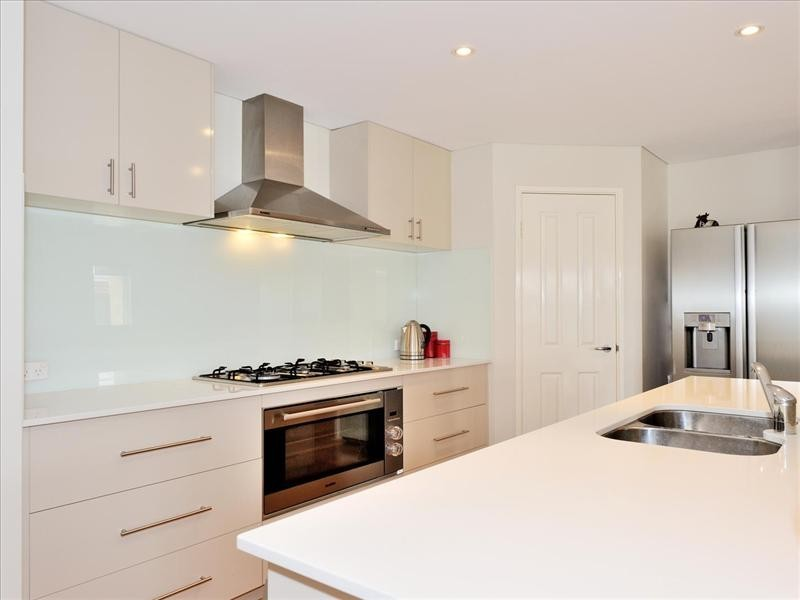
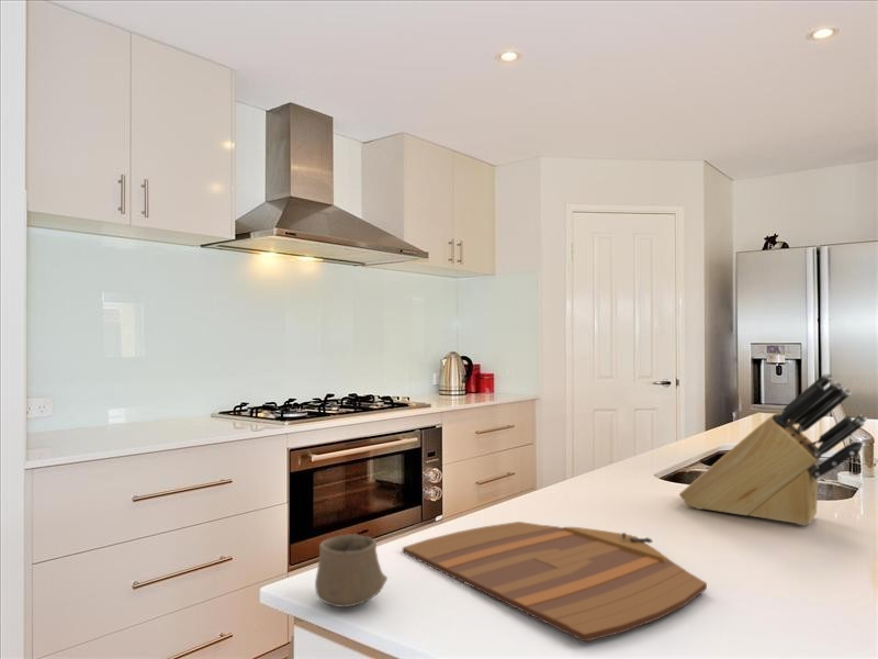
+ knife block [678,372,868,526]
+ cup [314,533,389,608]
+ cutting board [402,521,708,643]
